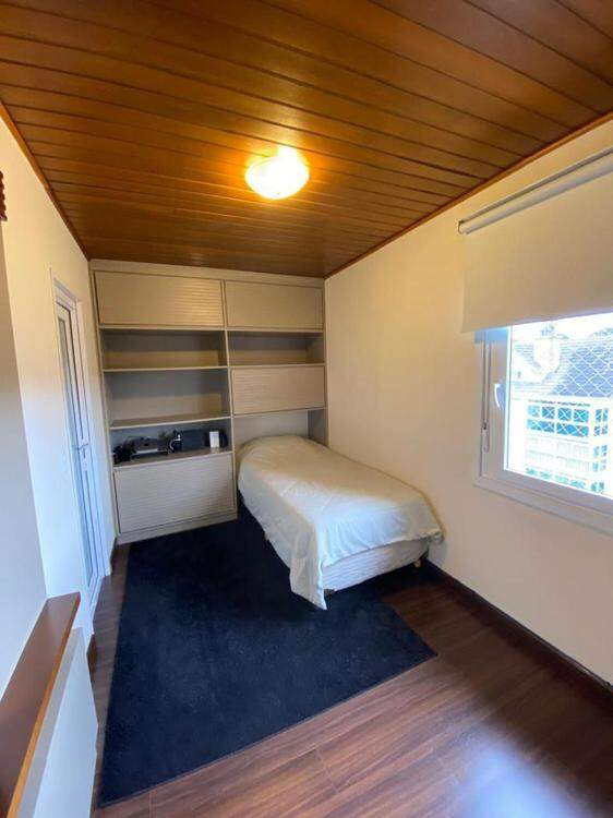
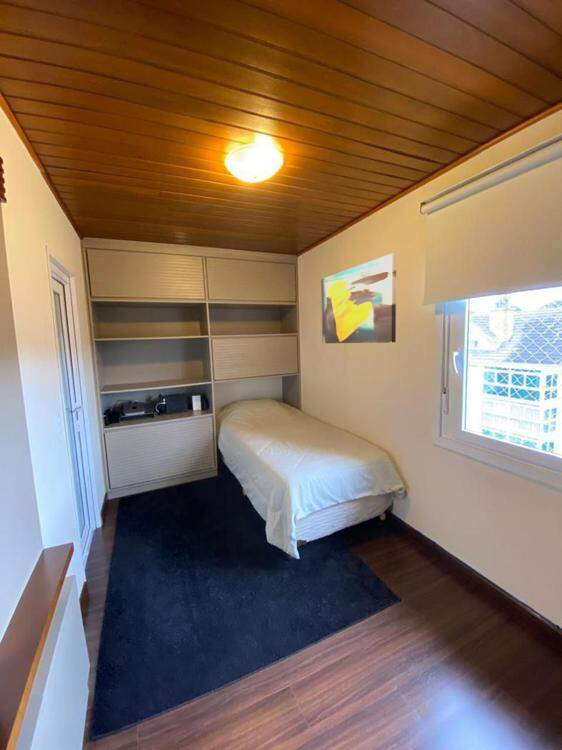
+ wall art [320,253,397,344]
